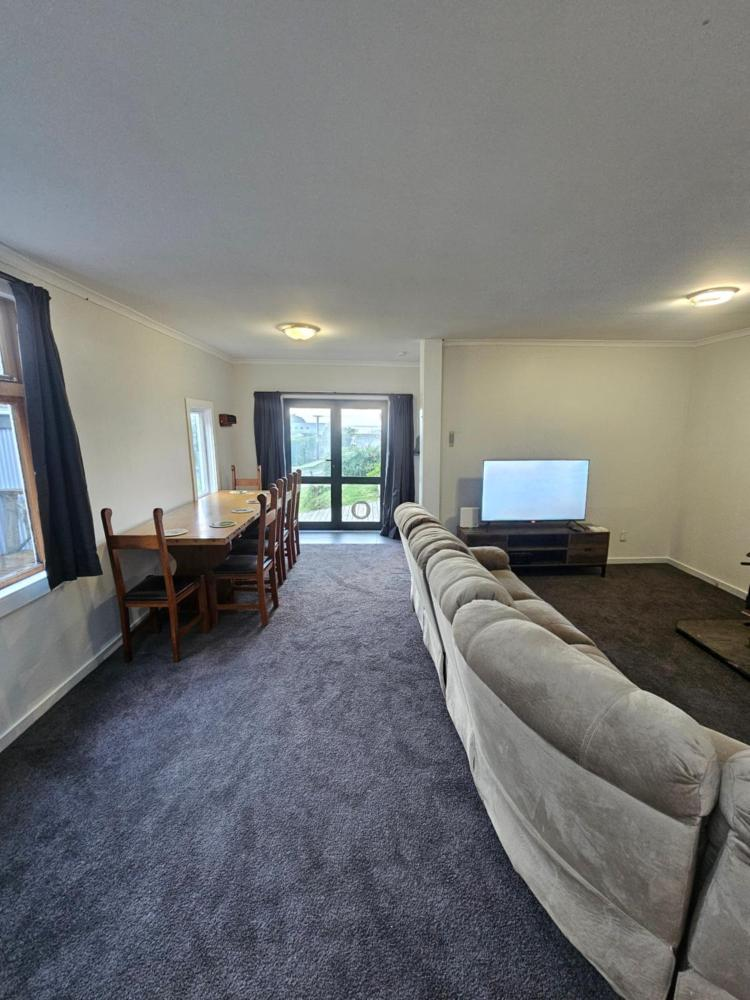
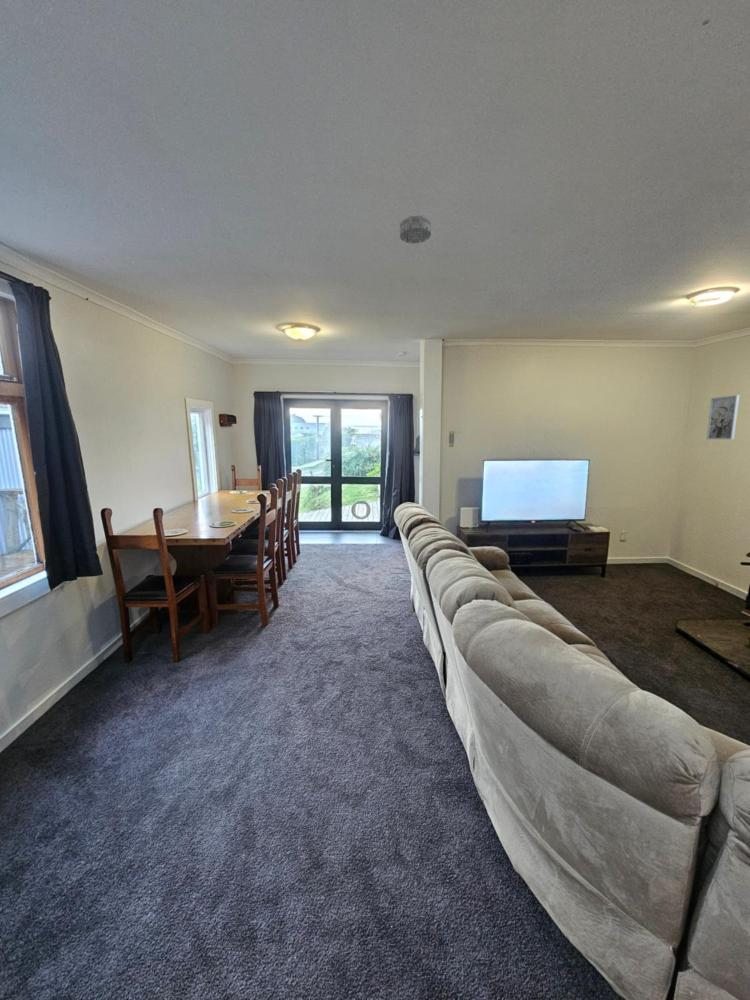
+ wall art [706,394,740,440]
+ smoke detector [399,214,432,244]
